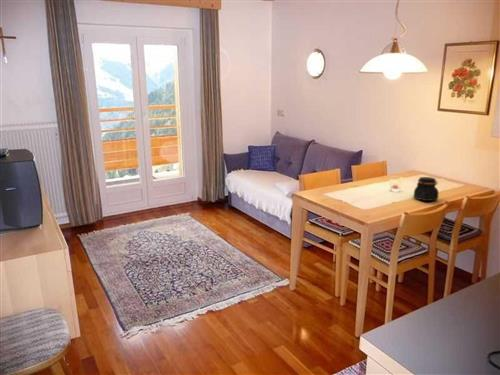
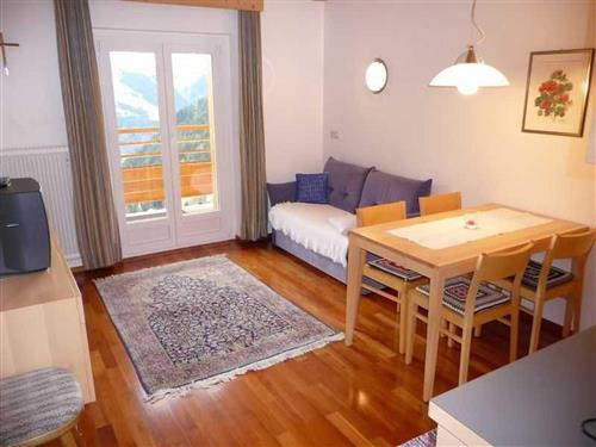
- jar [413,176,440,202]
